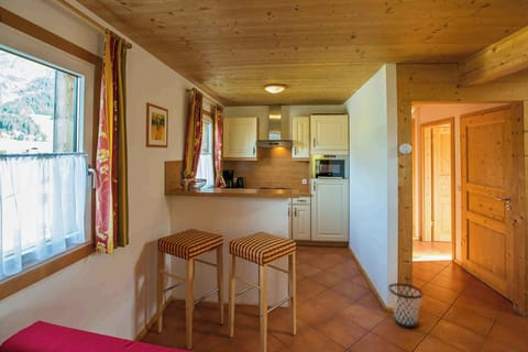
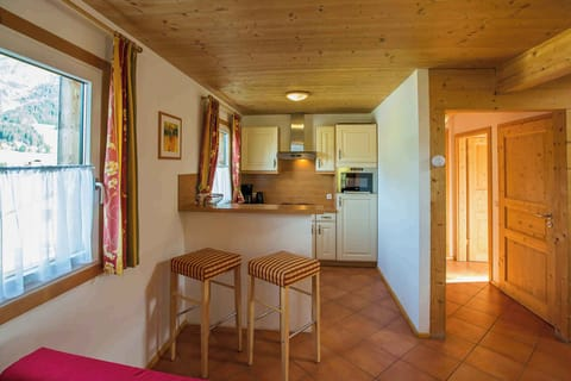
- wastebasket [387,283,424,329]
